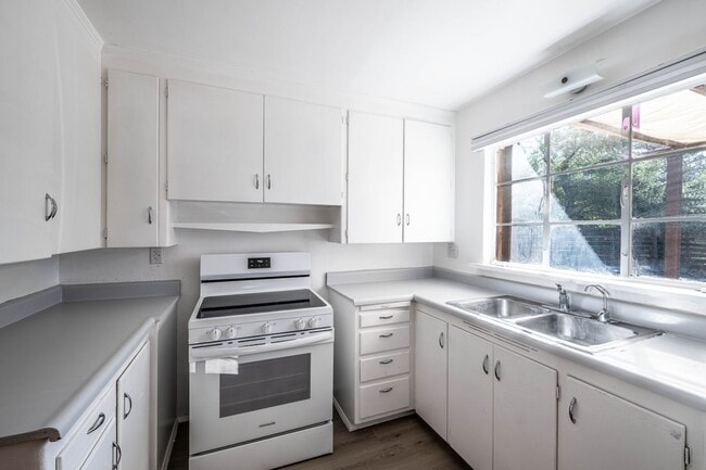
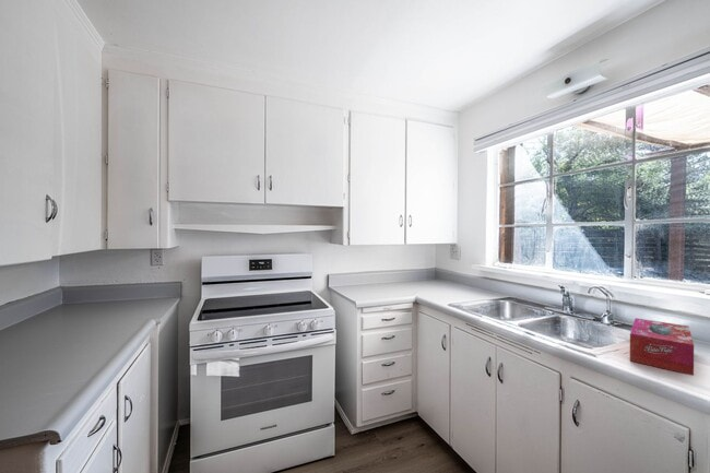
+ tissue box [629,317,695,377]
